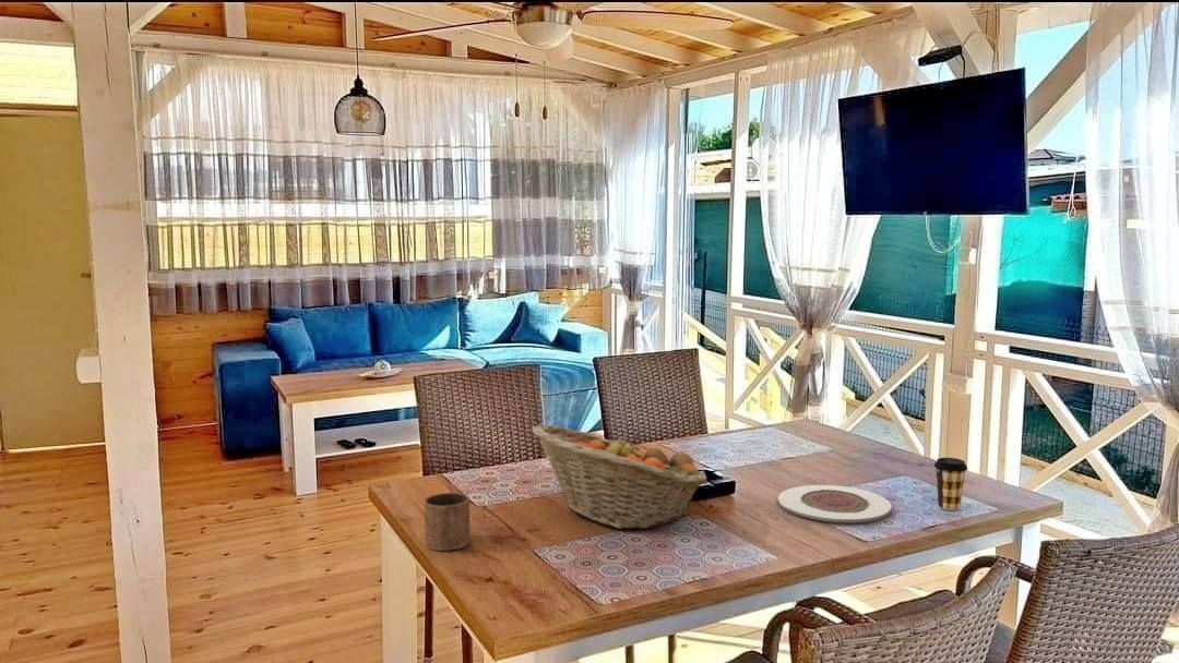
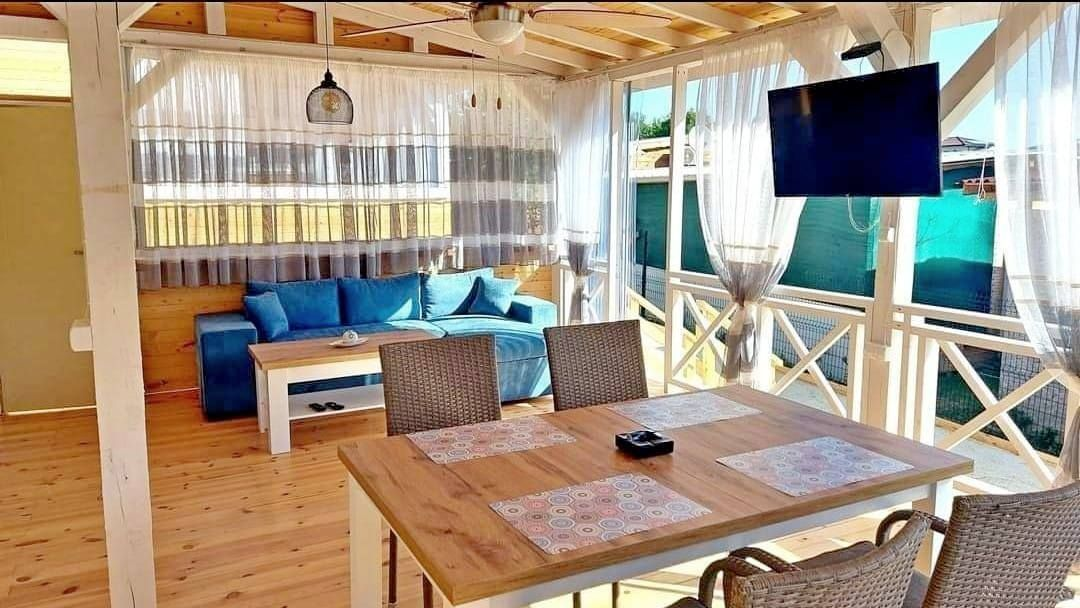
- mug [424,491,472,552]
- fruit basket [531,423,708,530]
- coffee cup [933,457,968,511]
- plate [776,484,893,523]
